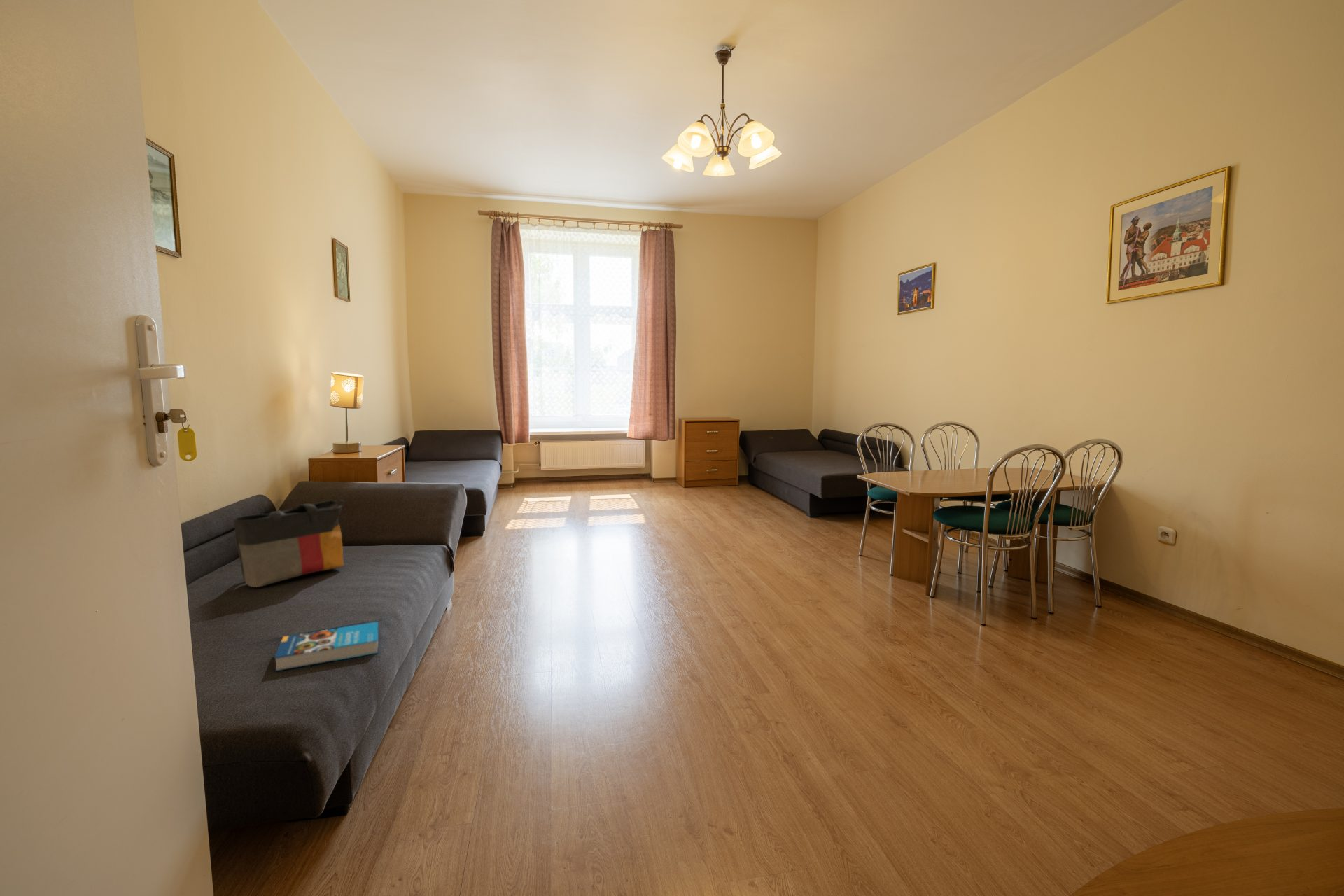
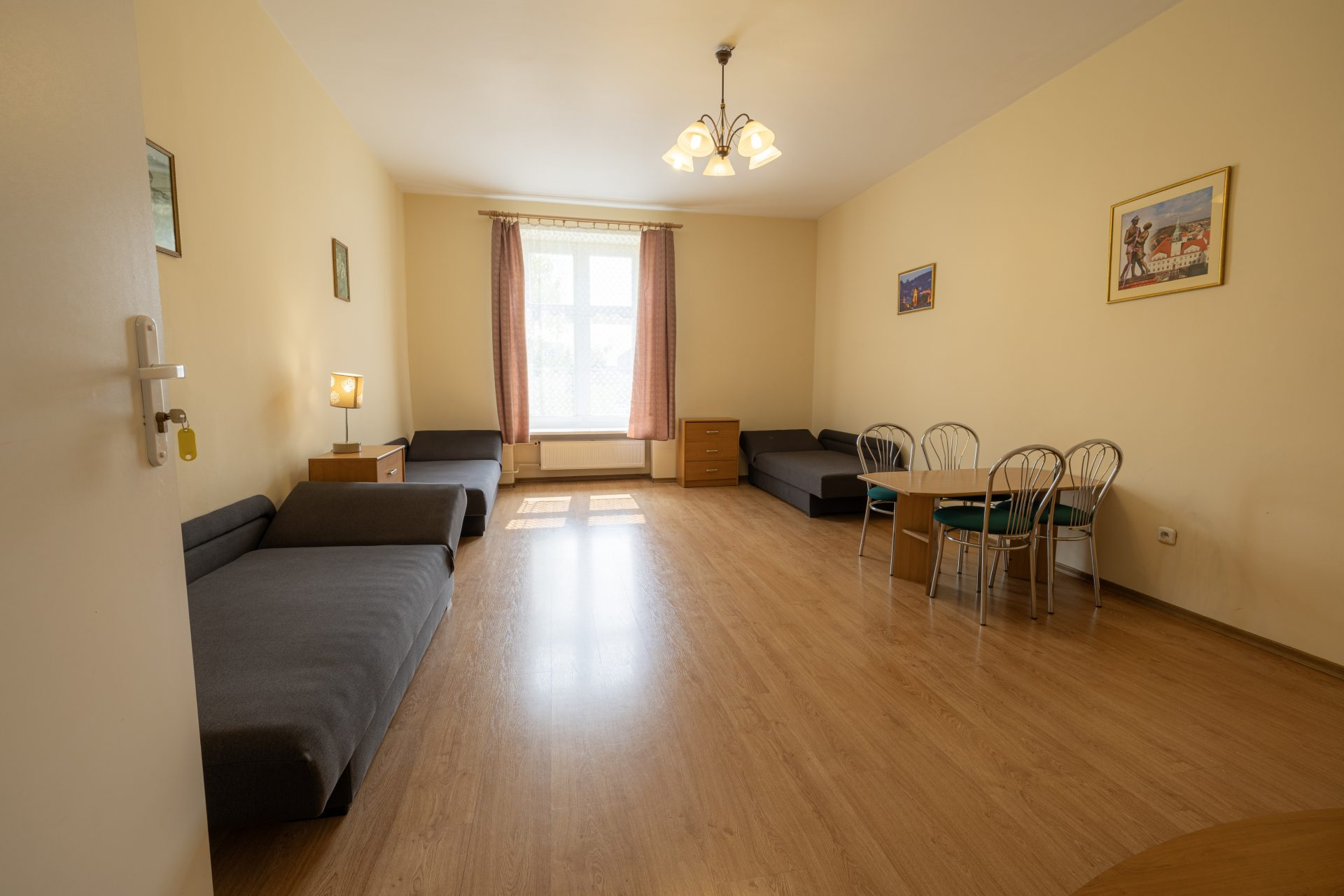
- tote bag [233,499,345,588]
- book [274,621,379,672]
